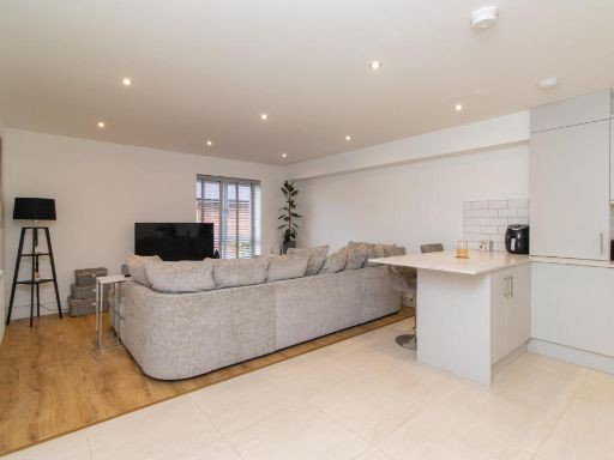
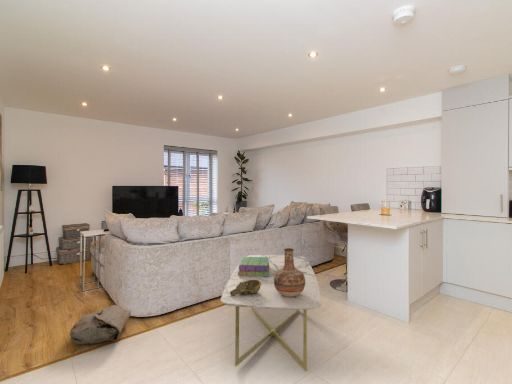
+ bag [69,304,132,345]
+ stack of books [238,256,269,276]
+ vase [274,247,305,297]
+ coffee table [220,254,322,372]
+ decorative bowl [230,280,261,296]
